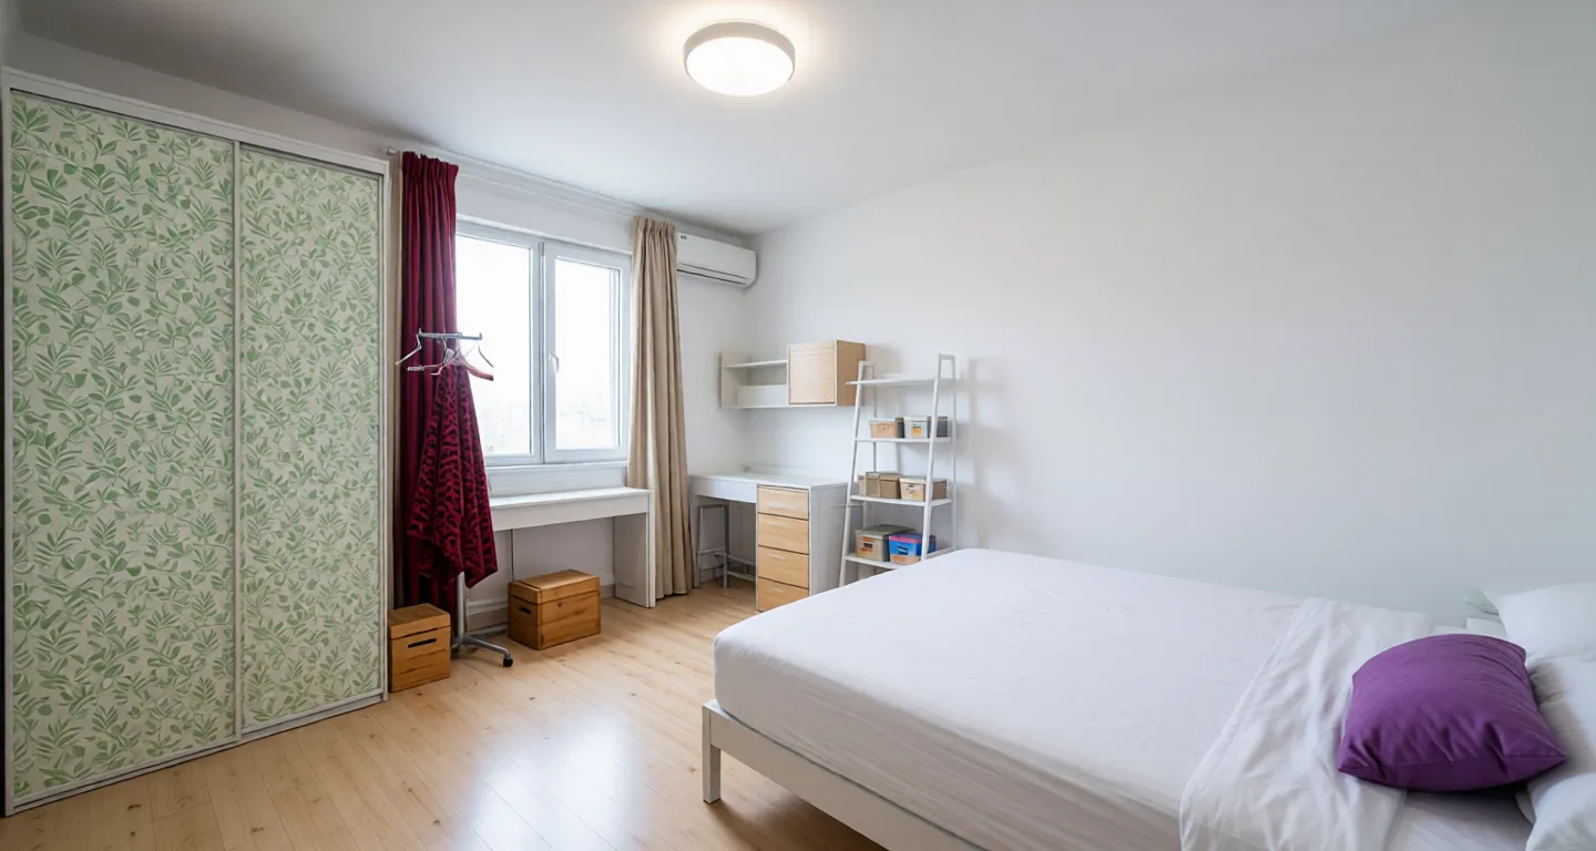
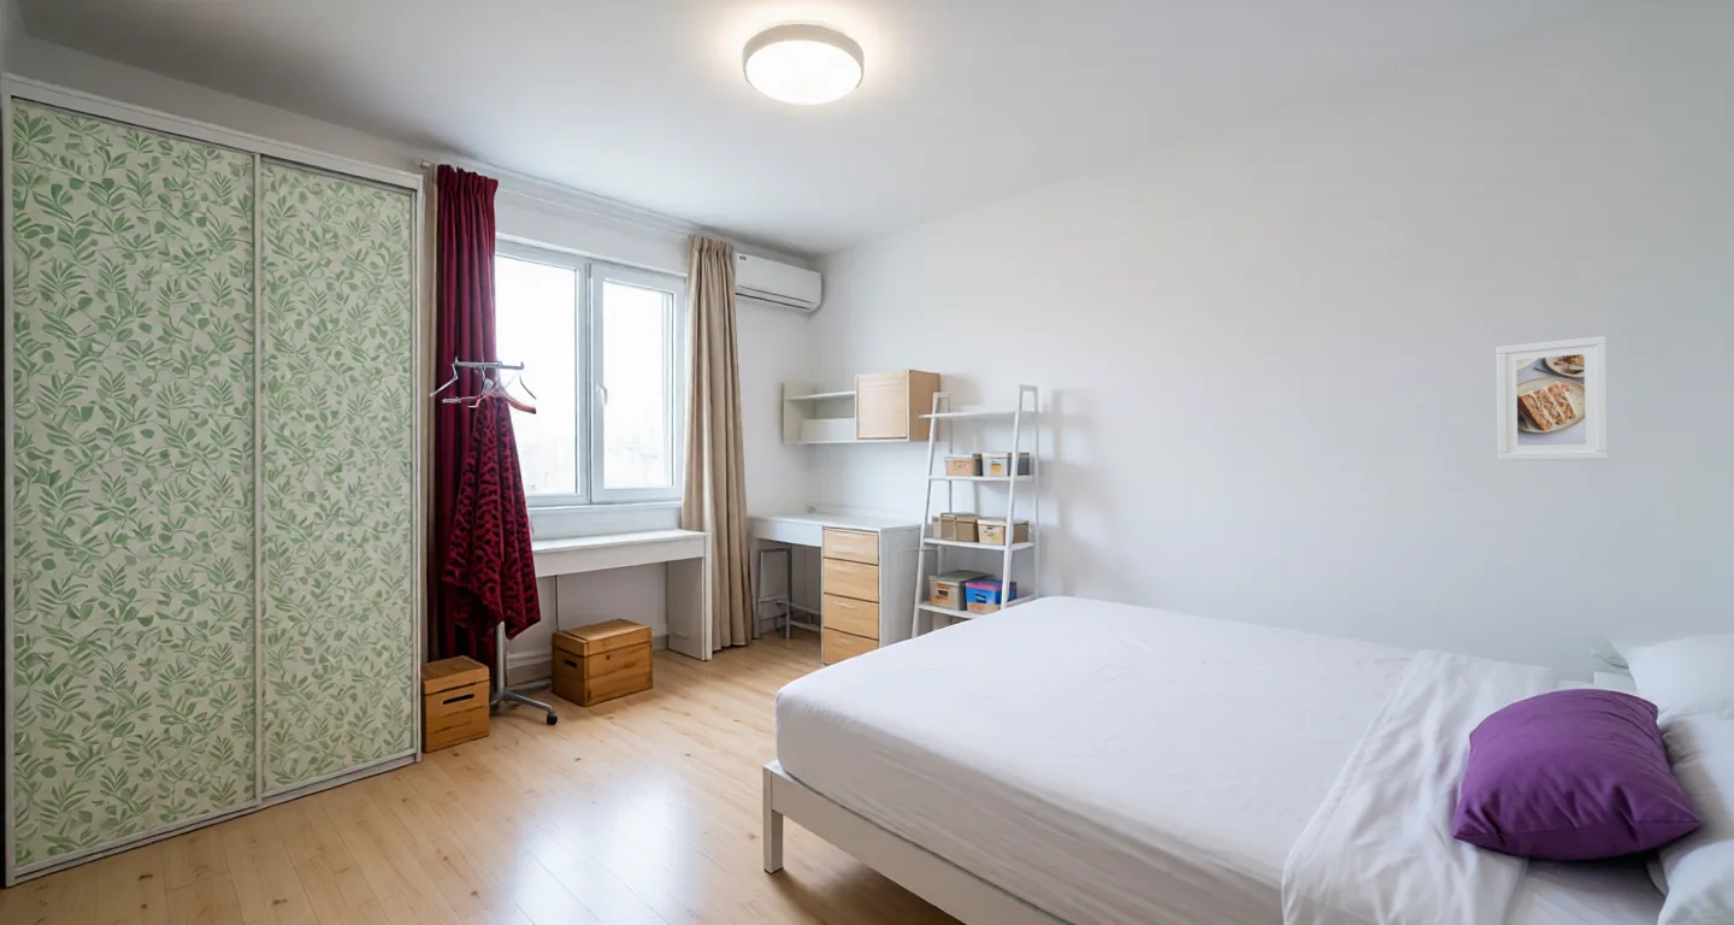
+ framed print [1496,335,1610,461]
